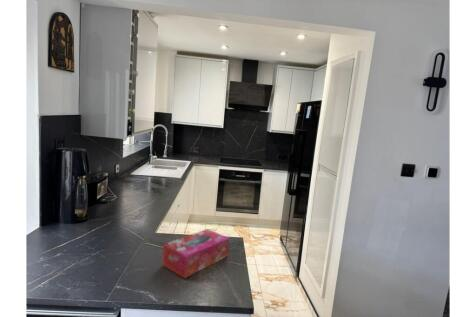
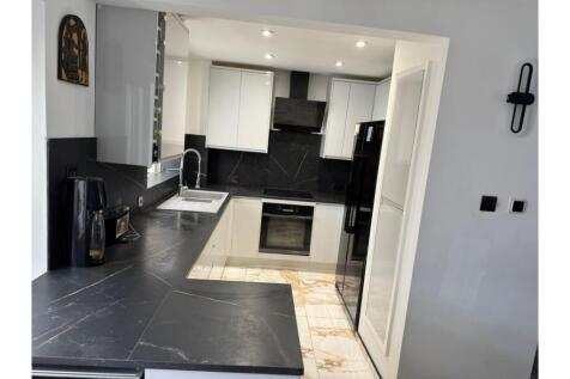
- tissue box [161,228,230,280]
